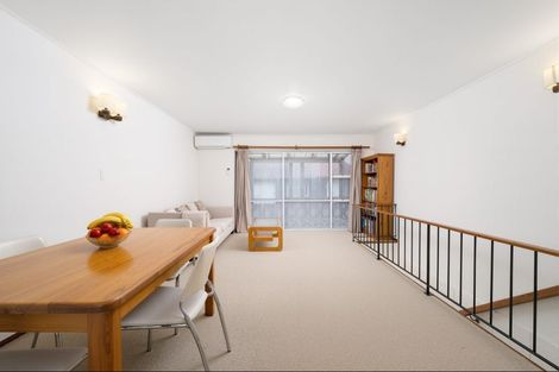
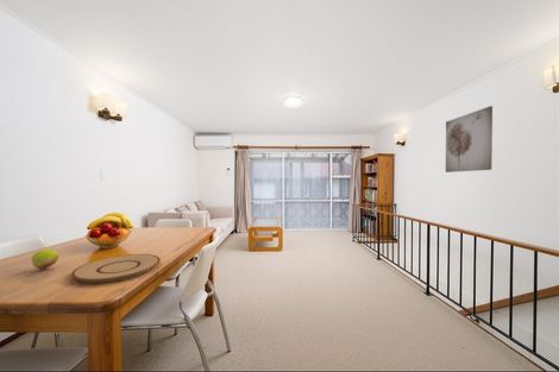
+ fruit [31,248,59,270]
+ plate [70,253,162,284]
+ wall art [445,105,494,174]
